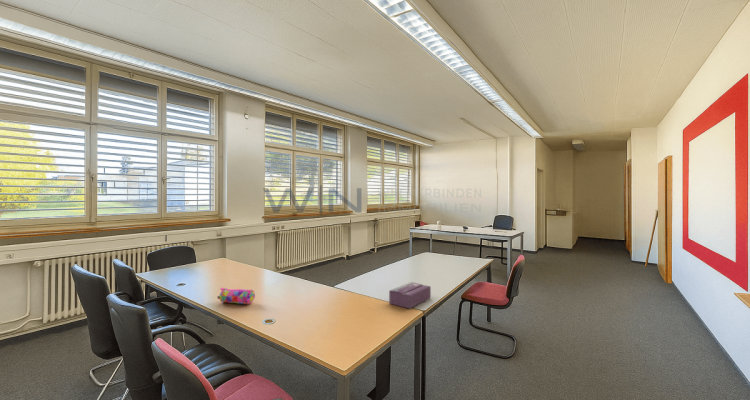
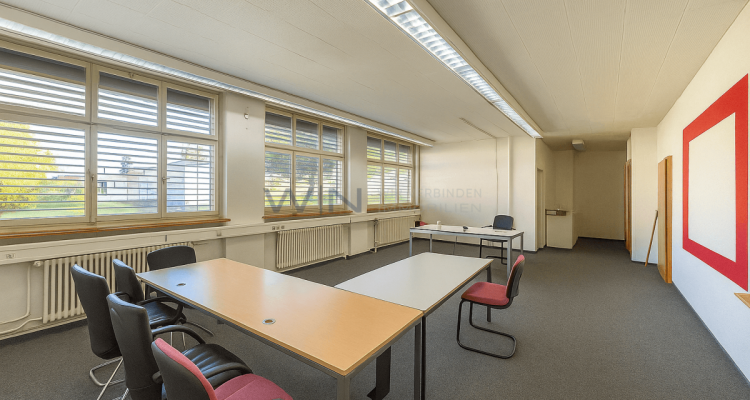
- pencil case [216,286,256,305]
- tissue box [388,281,432,310]
